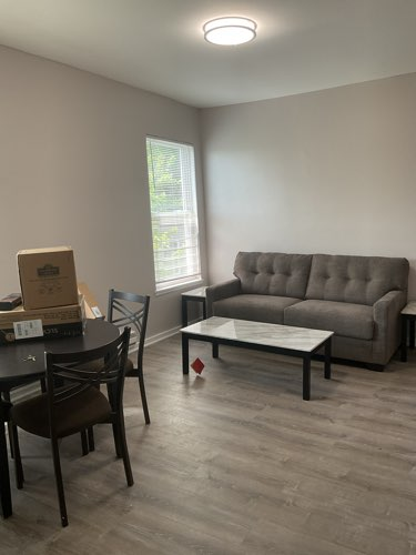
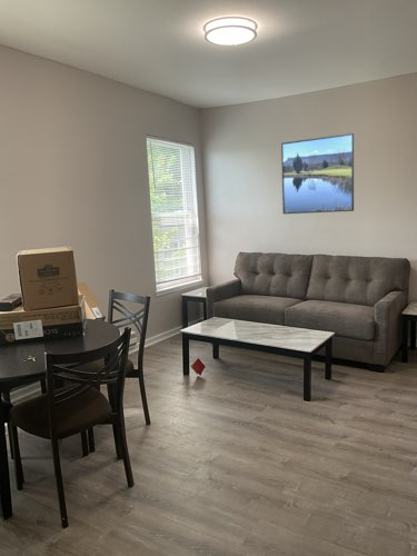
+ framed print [280,132,355,215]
